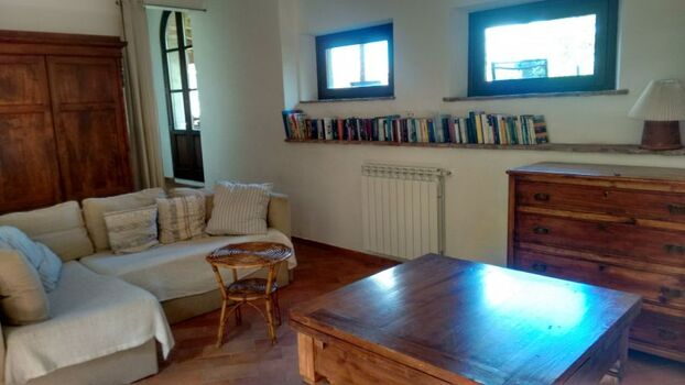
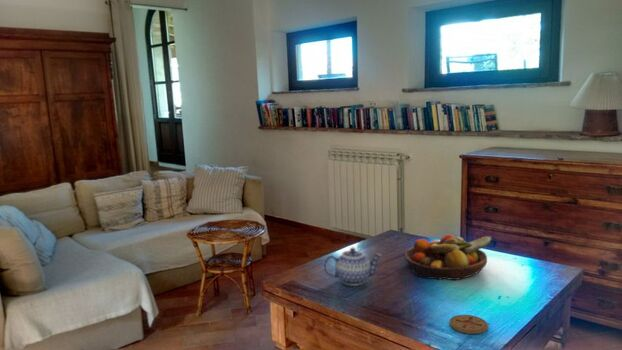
+ teapot [323,247,383,287]
+ coaster [448,314,489,335]
+ fruit bowl [403,233,493,281]
